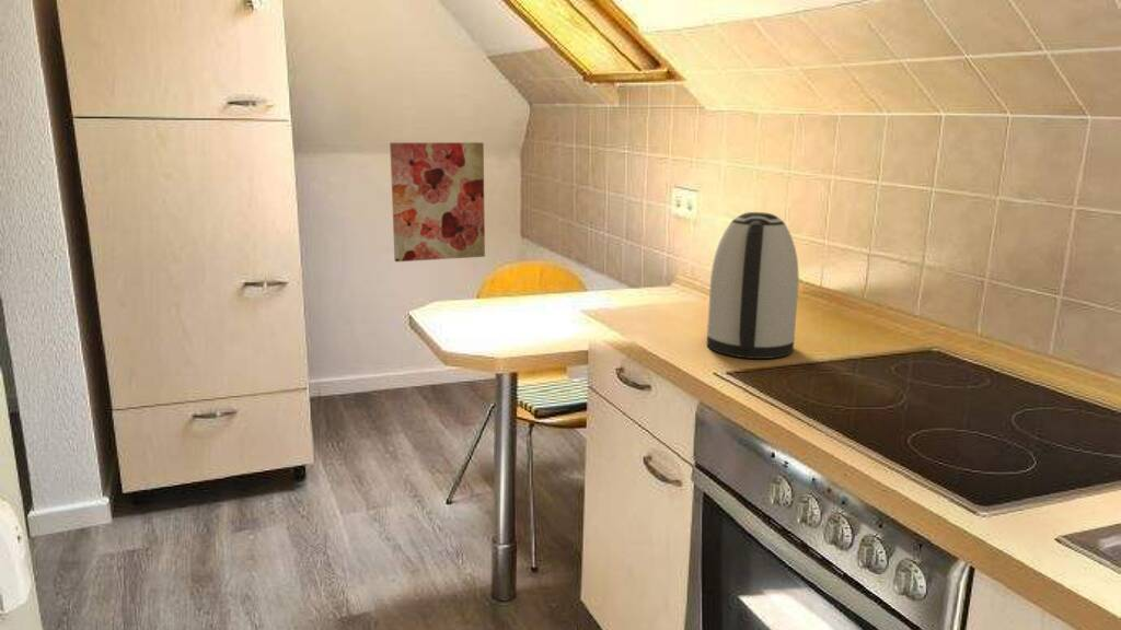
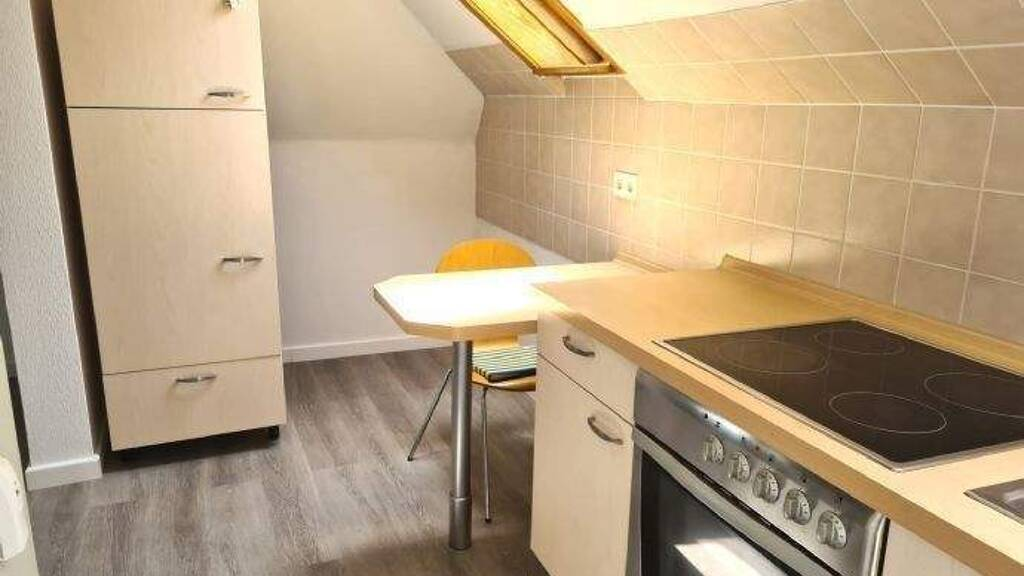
- kettle [705,211,800,360]
- wall art [389,141,486,262]
